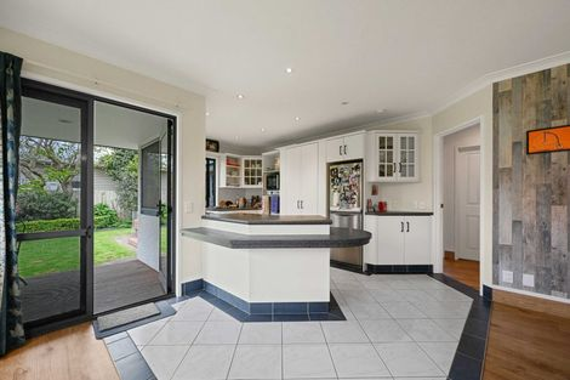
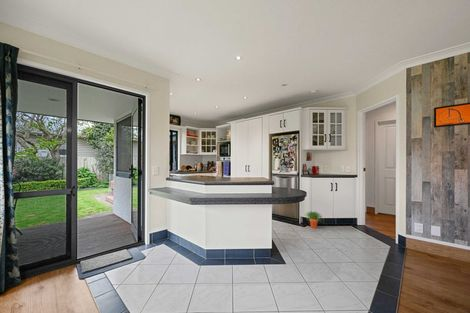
+ potted plant [304,210,323,229]
